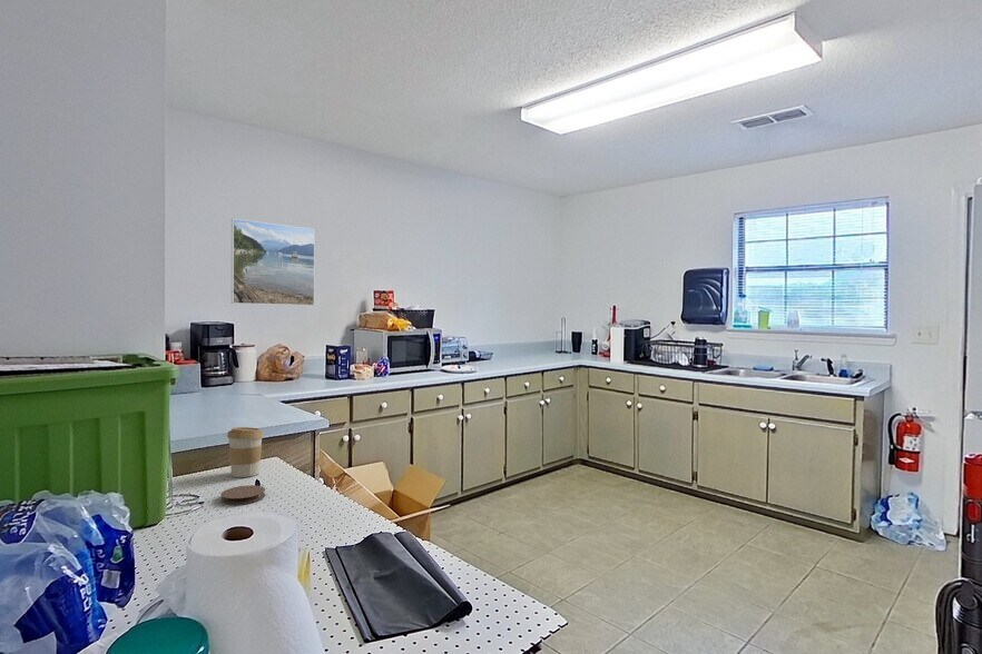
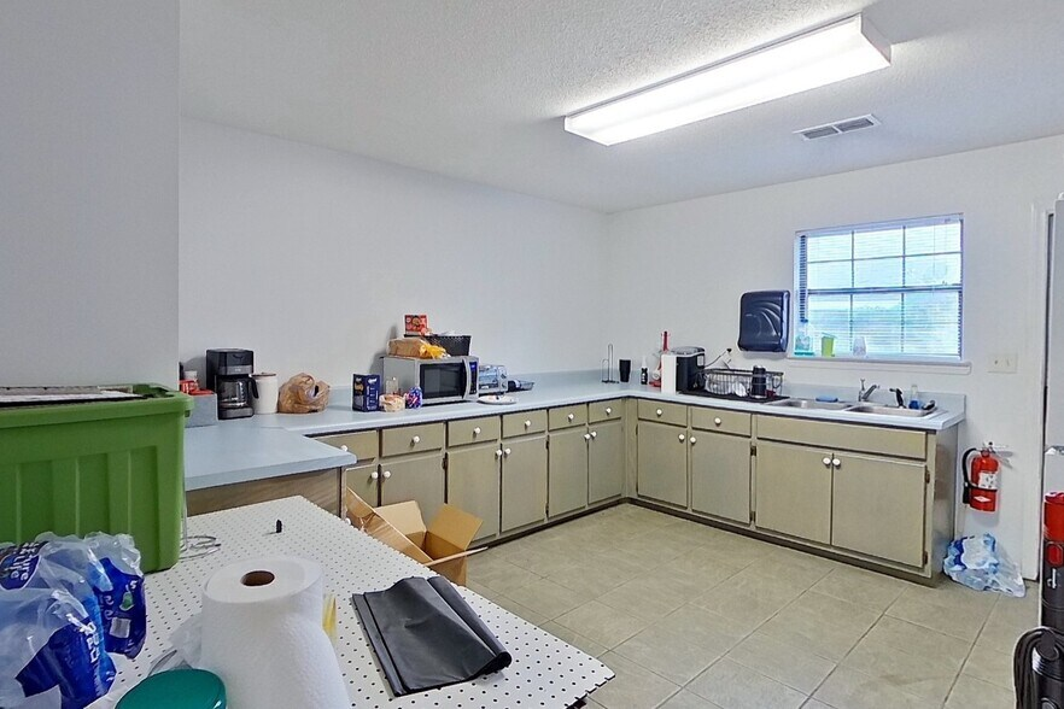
- coffee cup [226,426,265,478]
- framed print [230,218,316,307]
- coaster [219,484,266,505]
